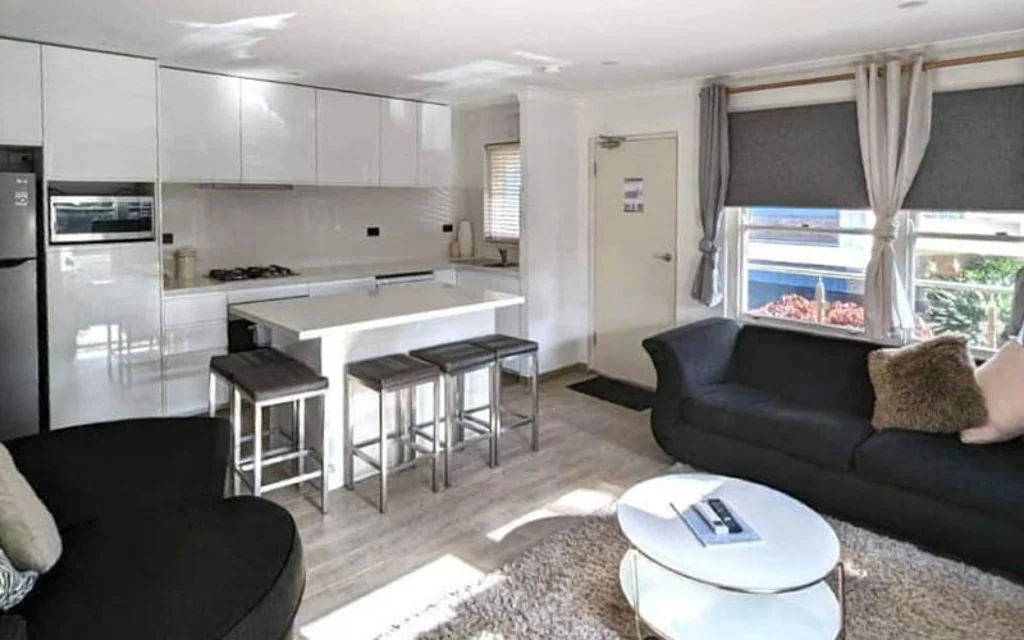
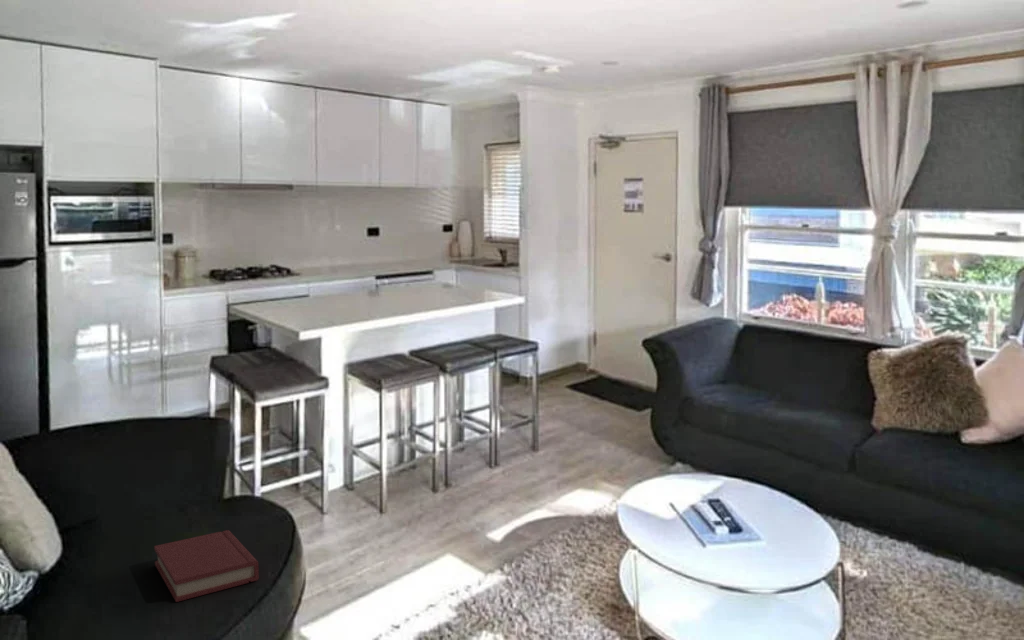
+ hardback book [153,529,260,603]
